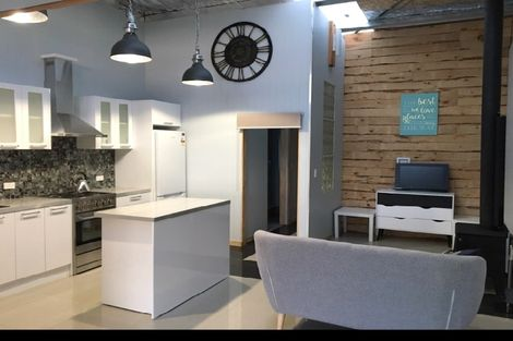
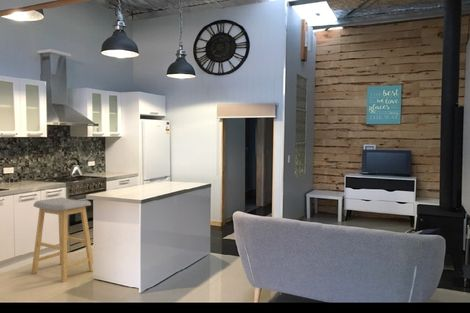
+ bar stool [31,196,94,283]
